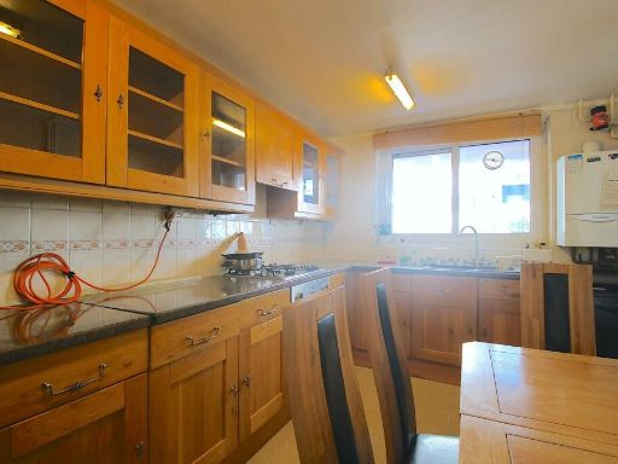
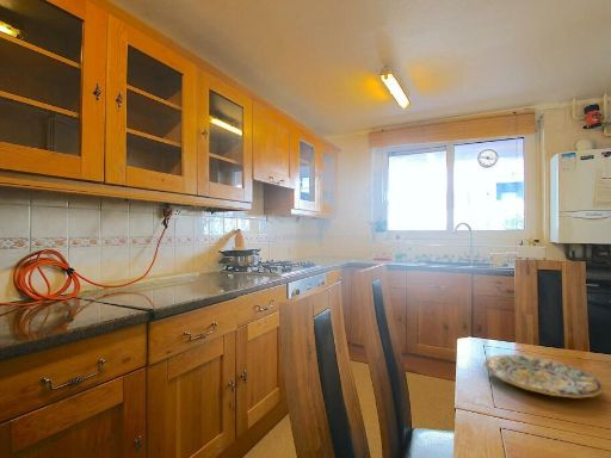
+ plate [483,353,605,400]
